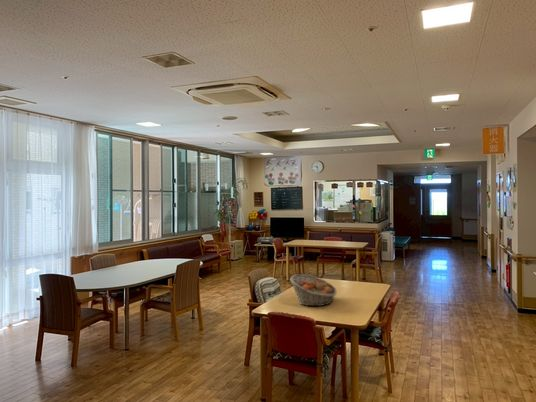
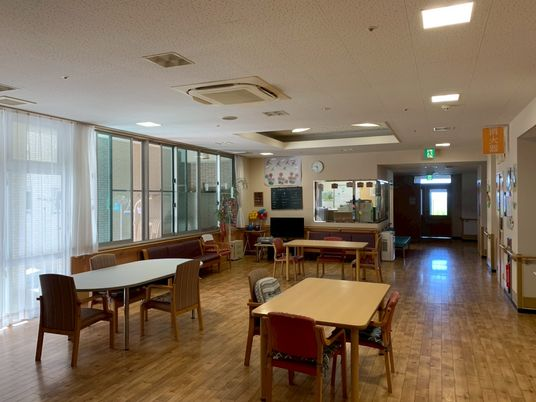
- fruit basket [289,273,338,307]
